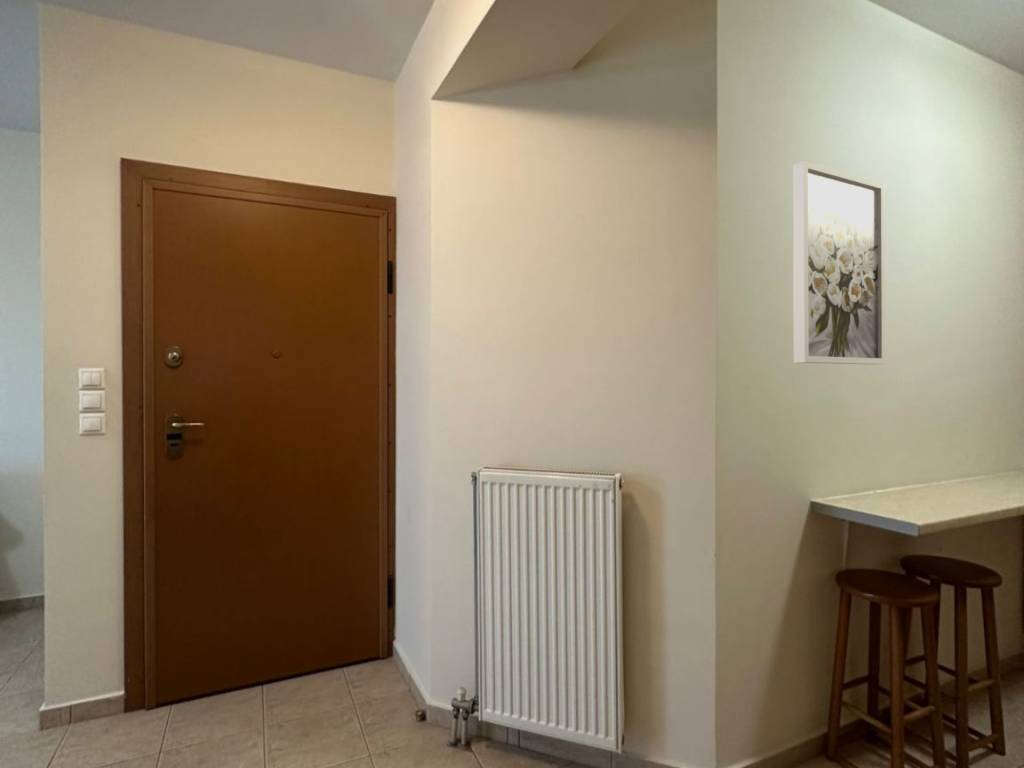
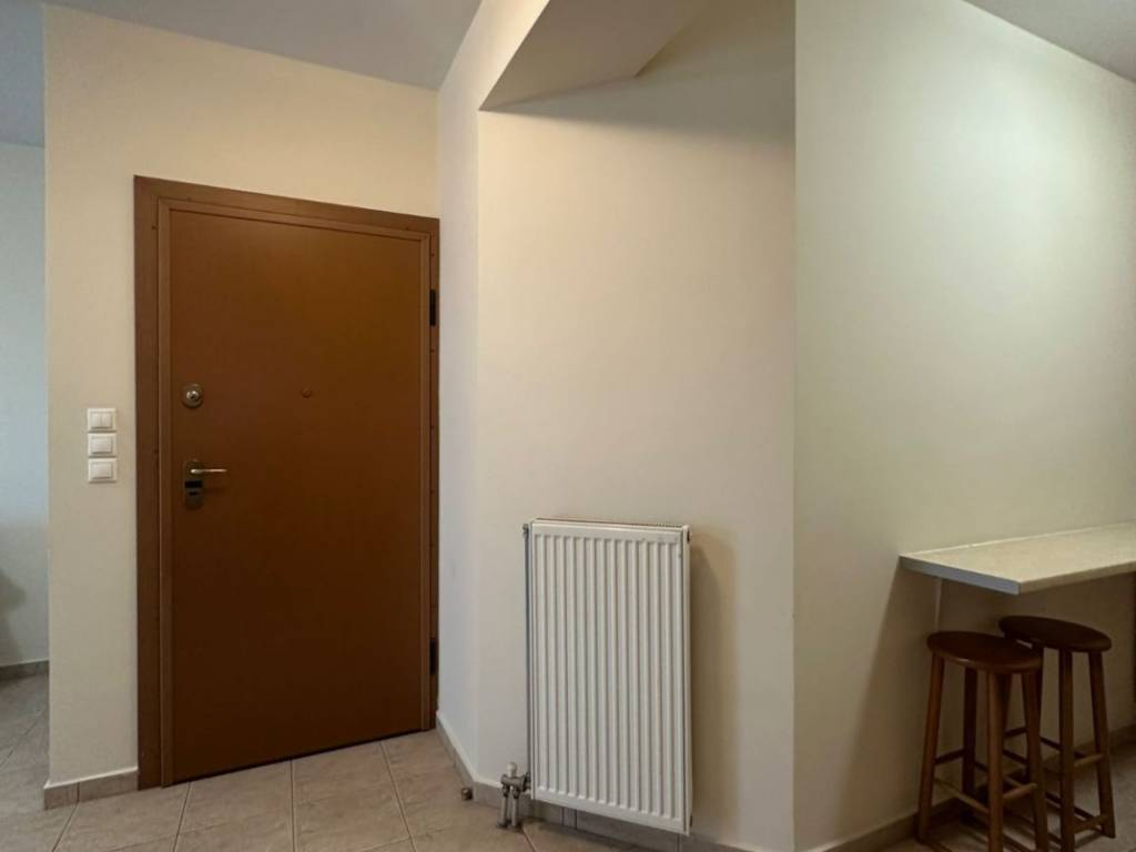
- wall art [792,160,886,365]
